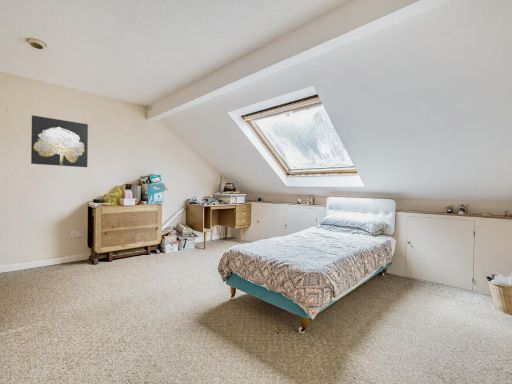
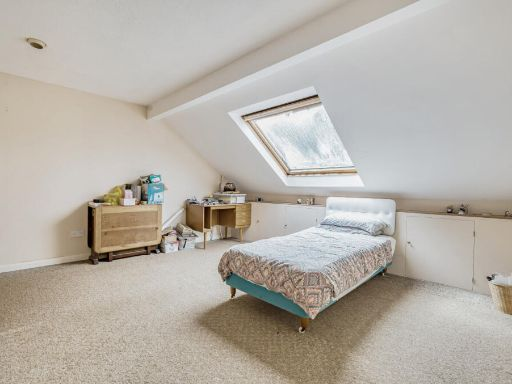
- wall art [30,114,89,168]
